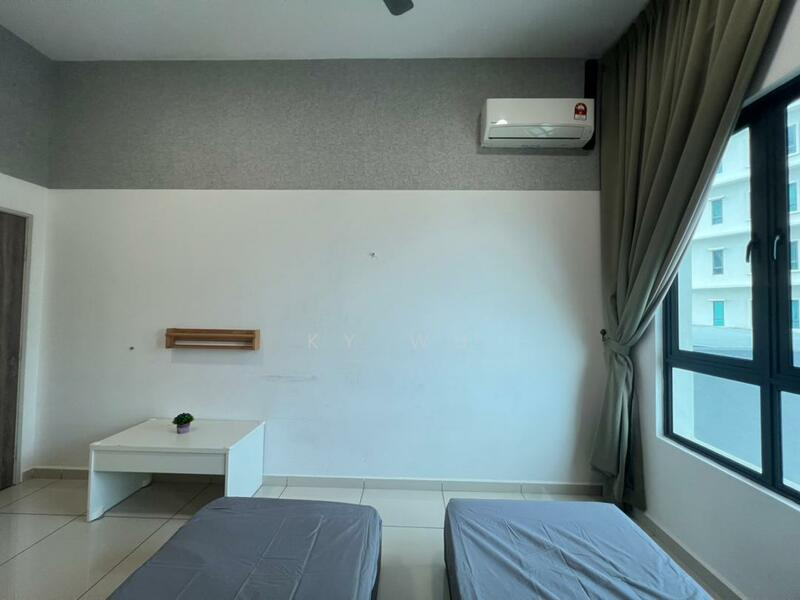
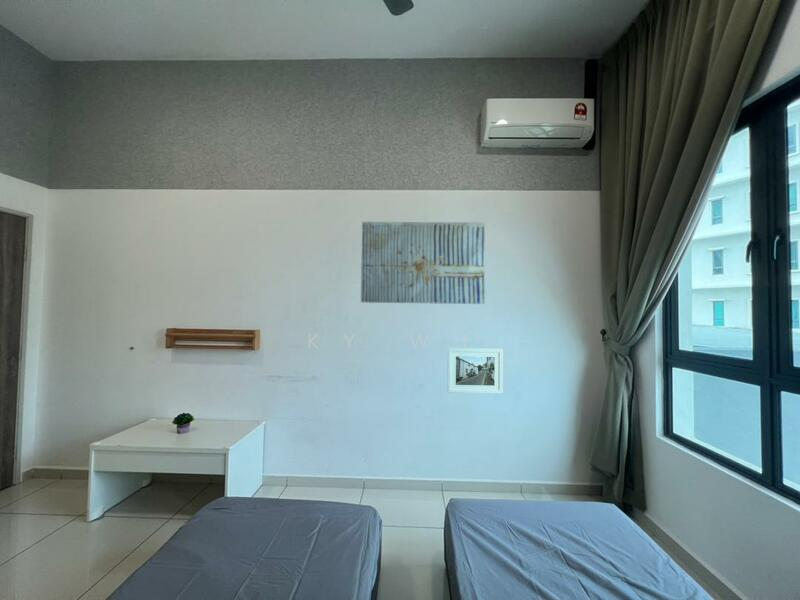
+ wall art [360,221,486,305]
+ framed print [446,347,504,395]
